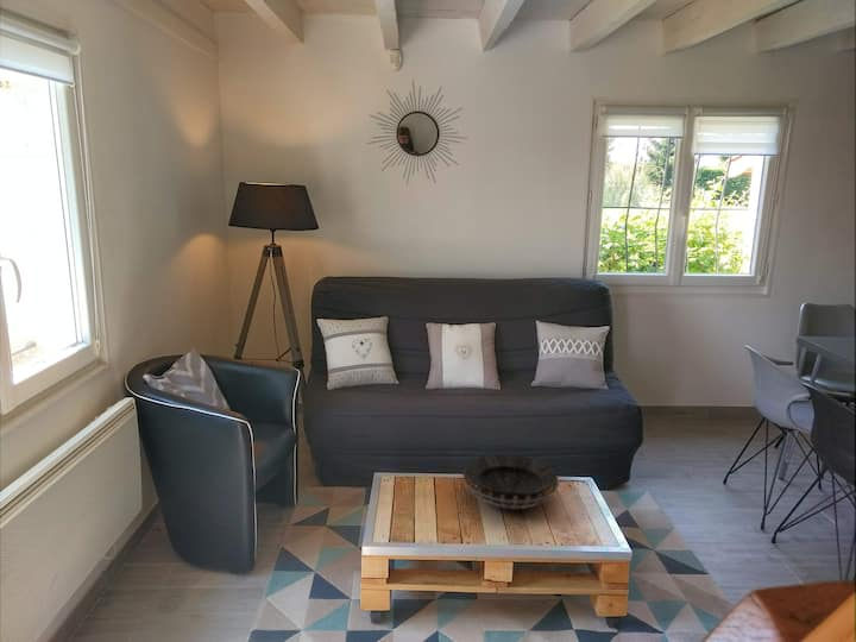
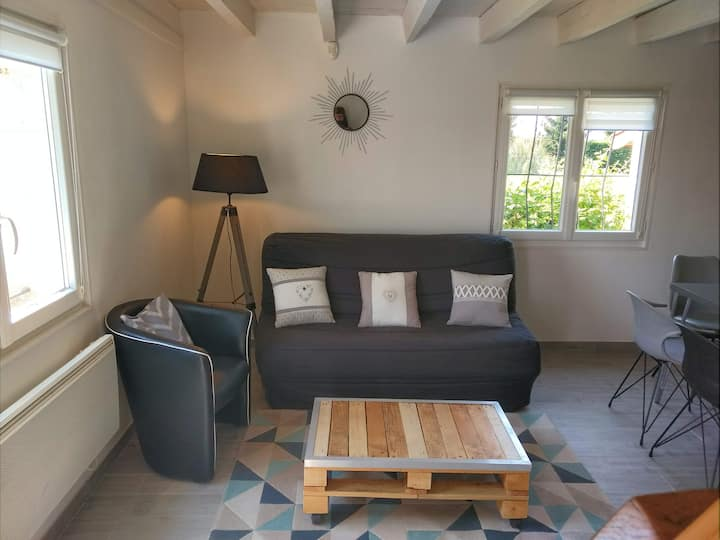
- decorative bowl [461,453,560,510]
